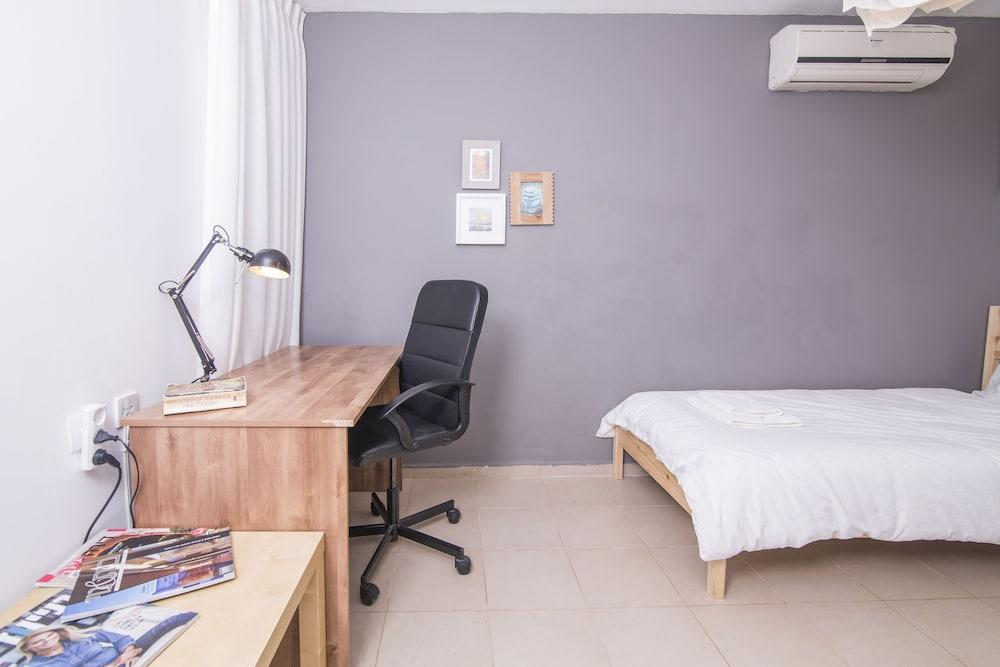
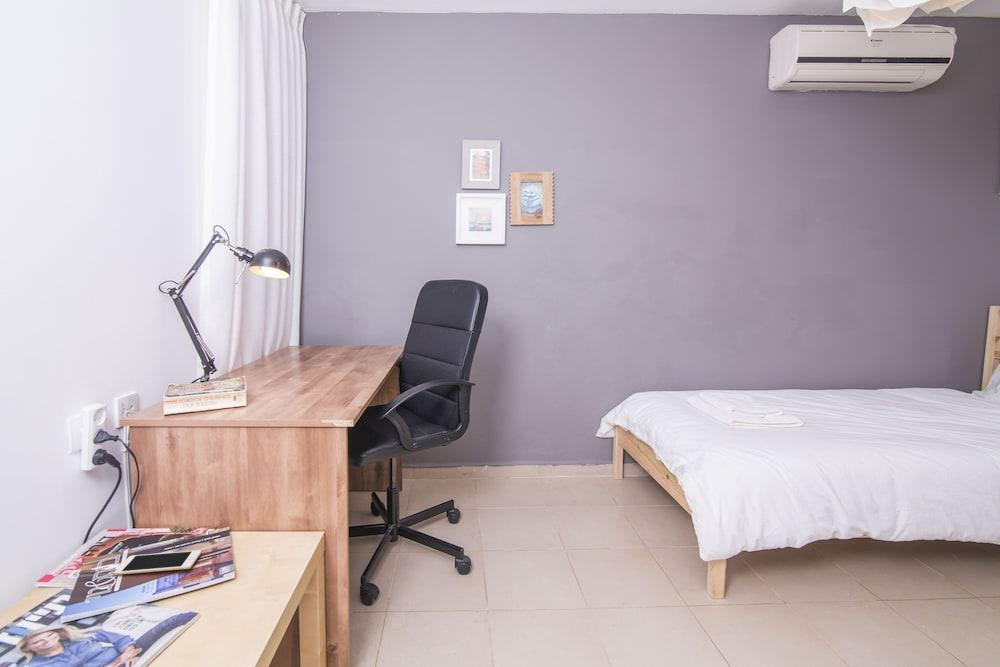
+ cell phone [113,549,202,576]
